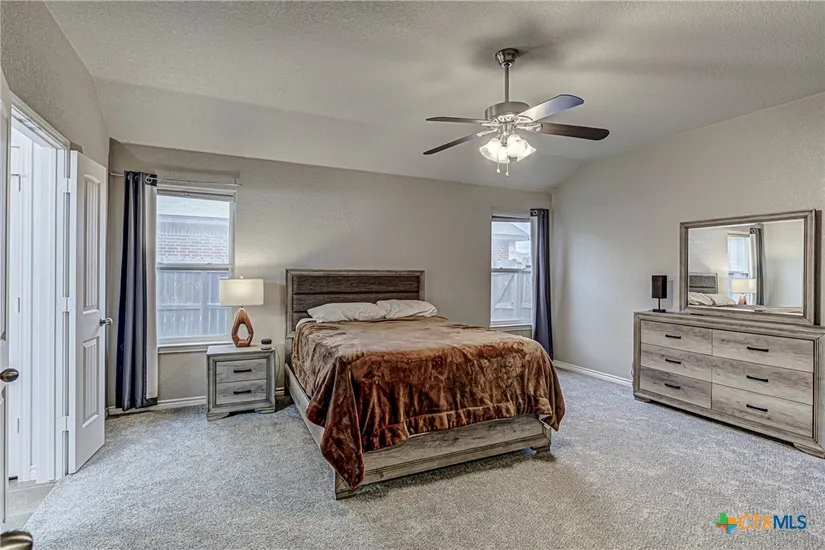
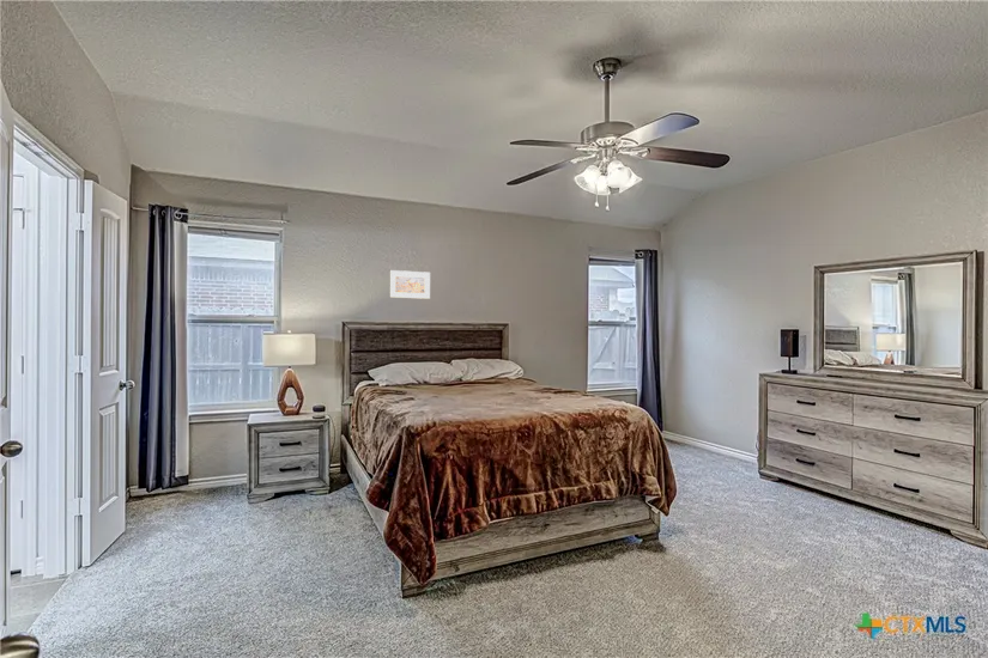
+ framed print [388,269,431,300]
